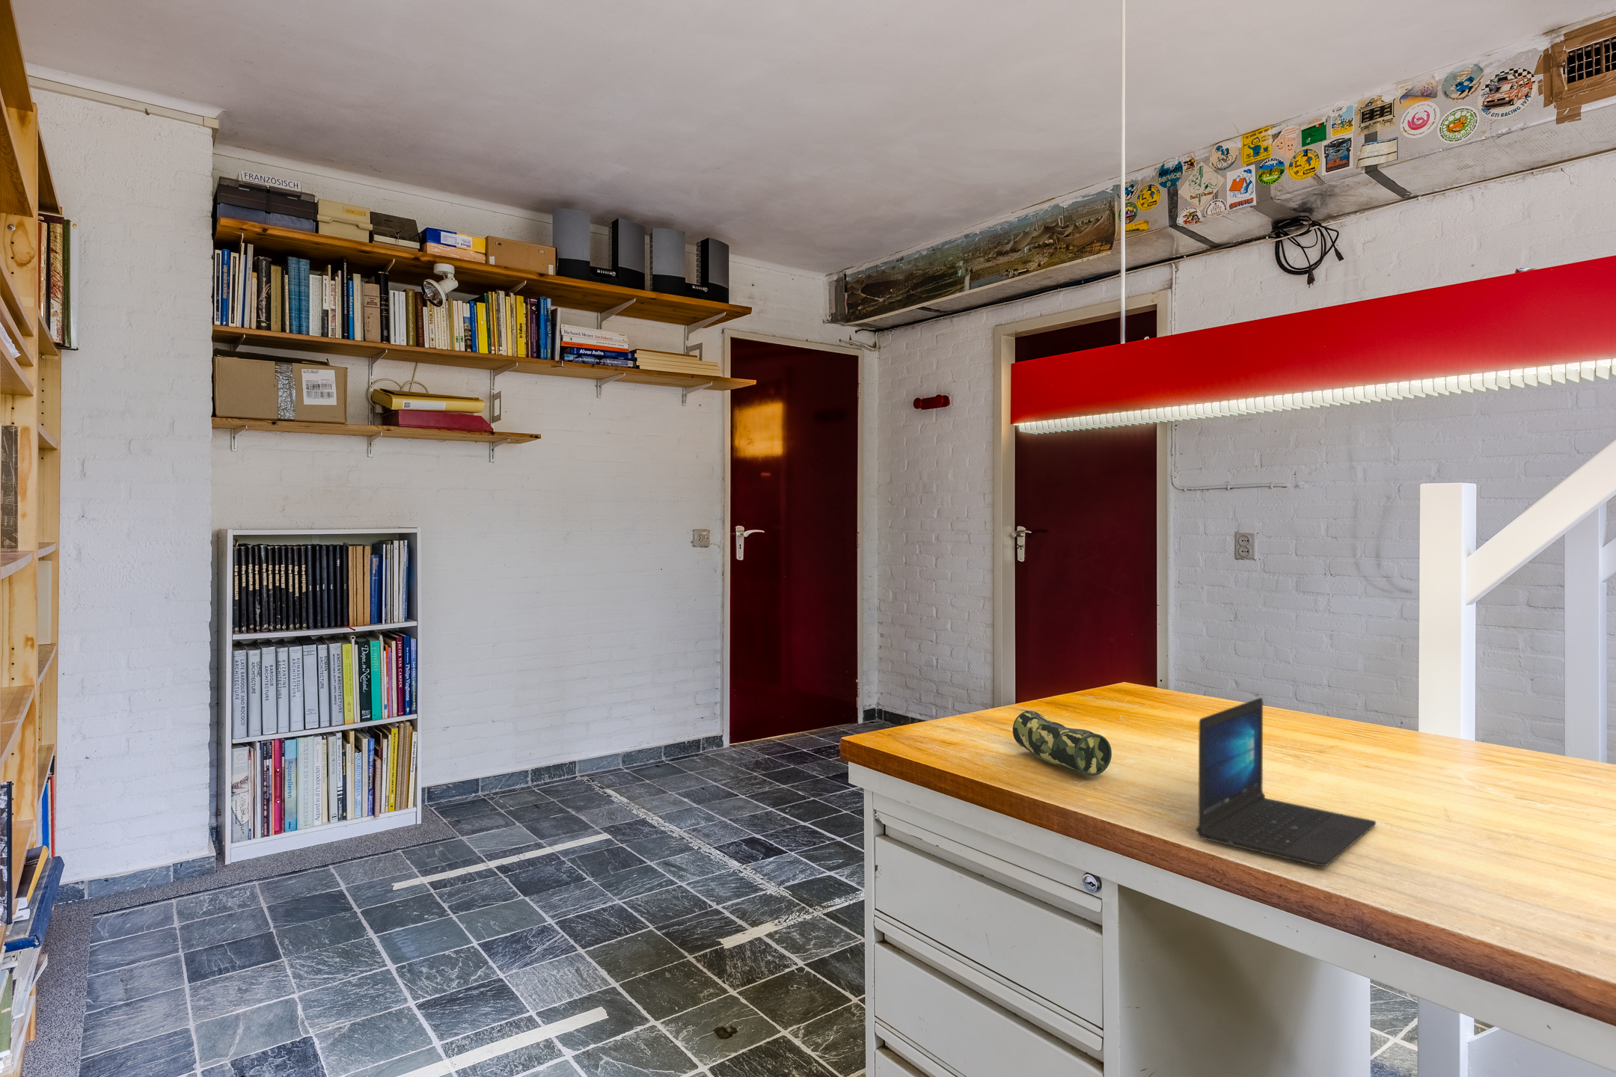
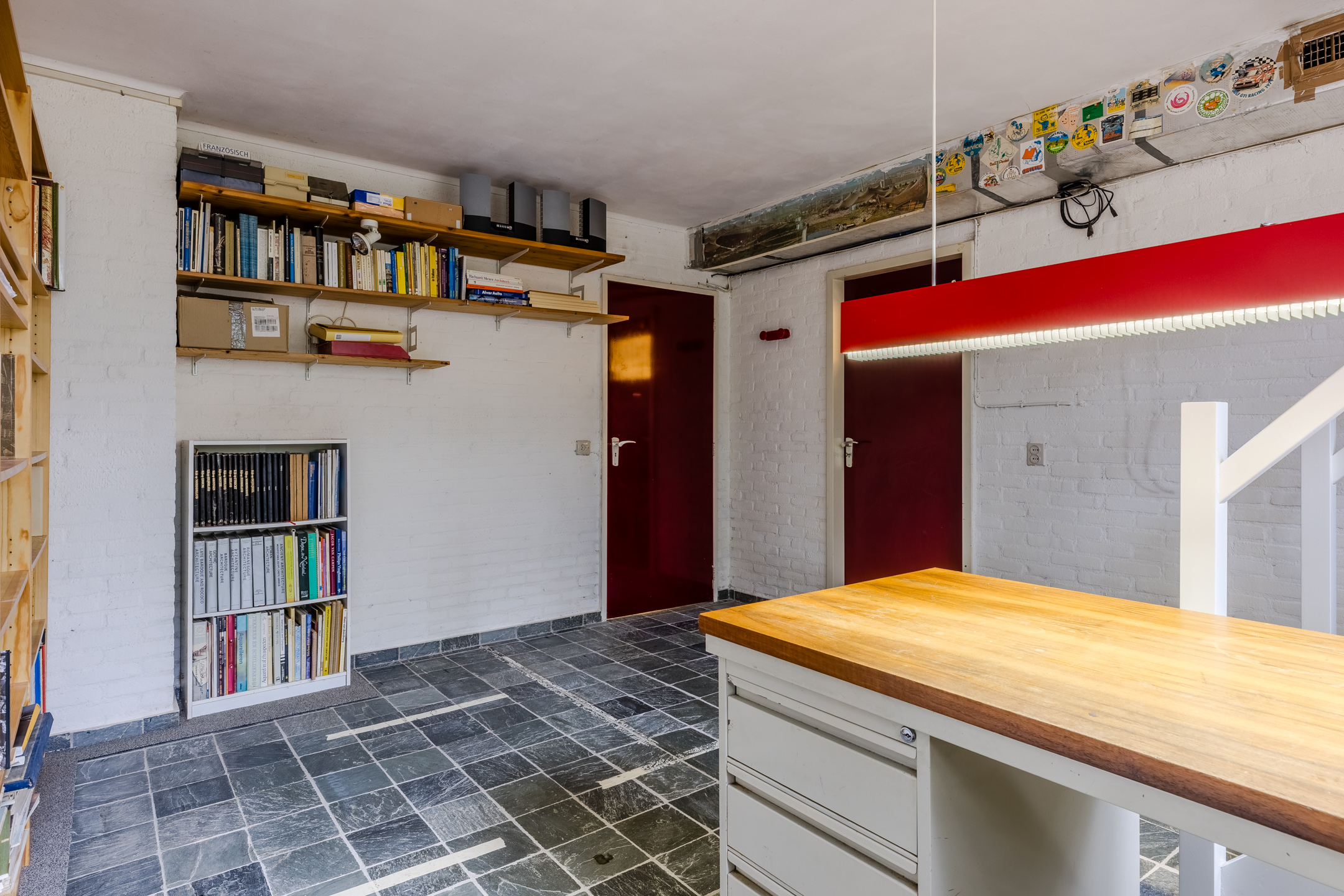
- laptop [1195,697,1377,867]
- pencil case [1011,709,1112,776]
